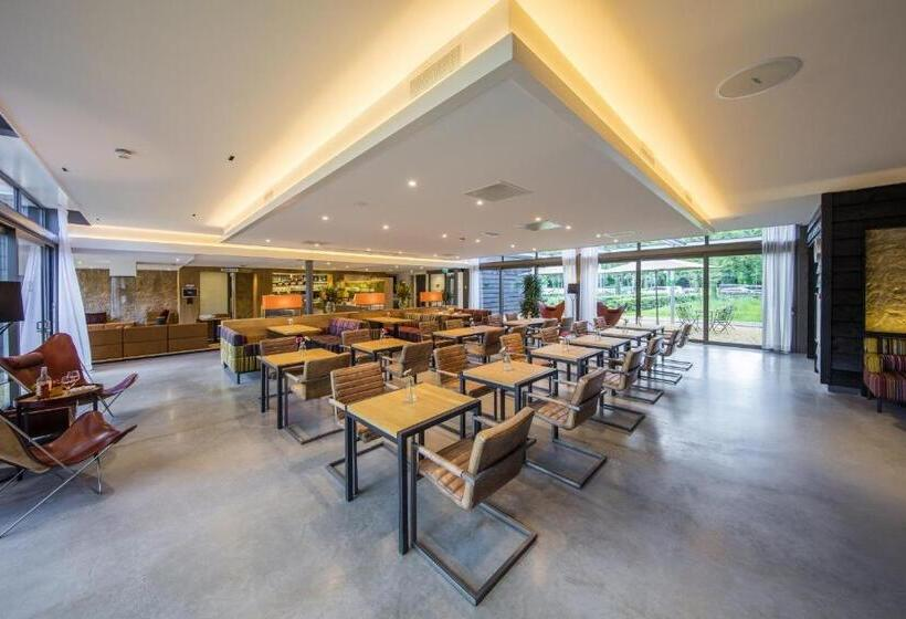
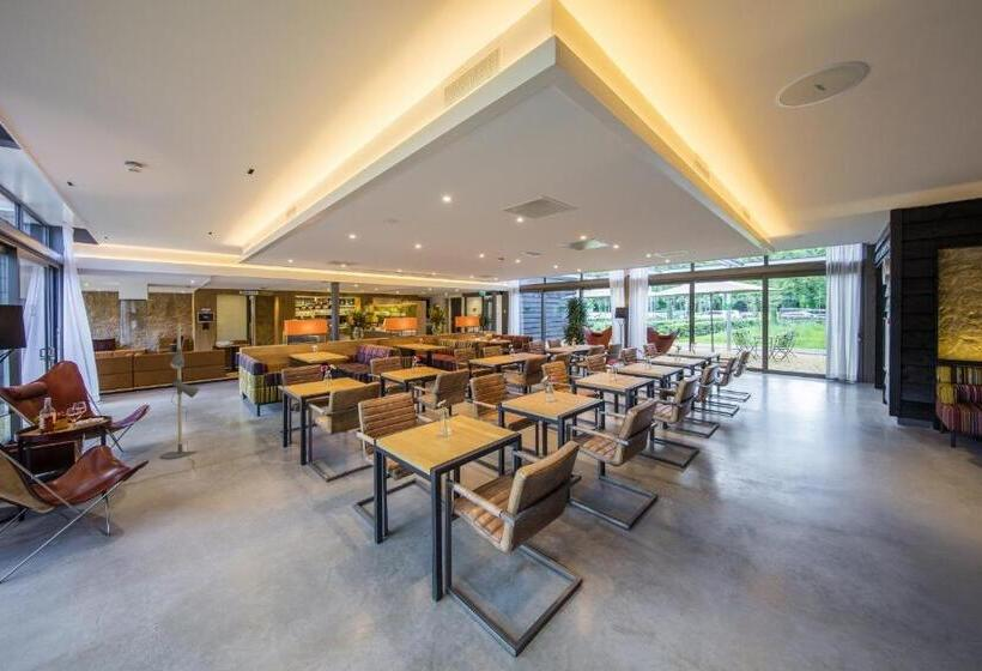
+ floor lamp [159,321,200,473]
